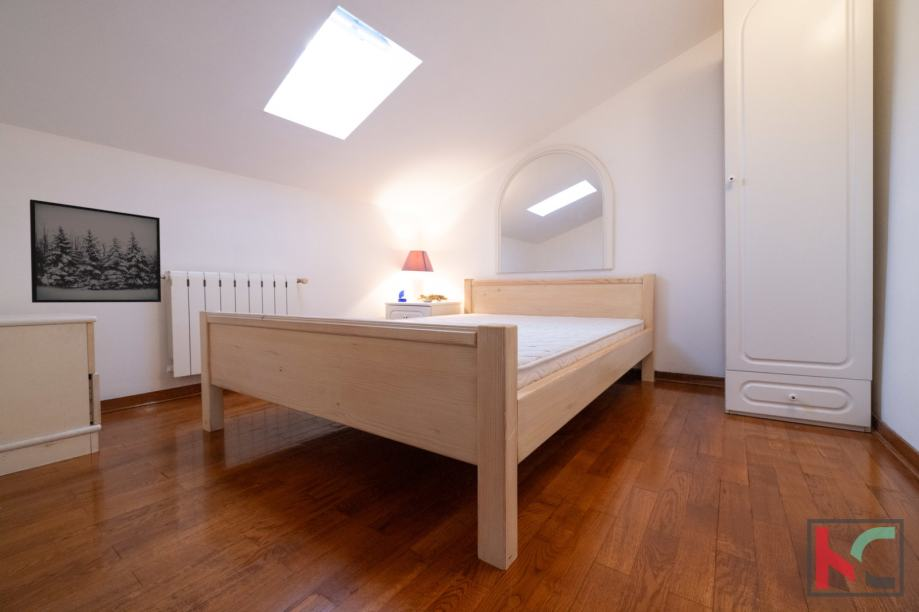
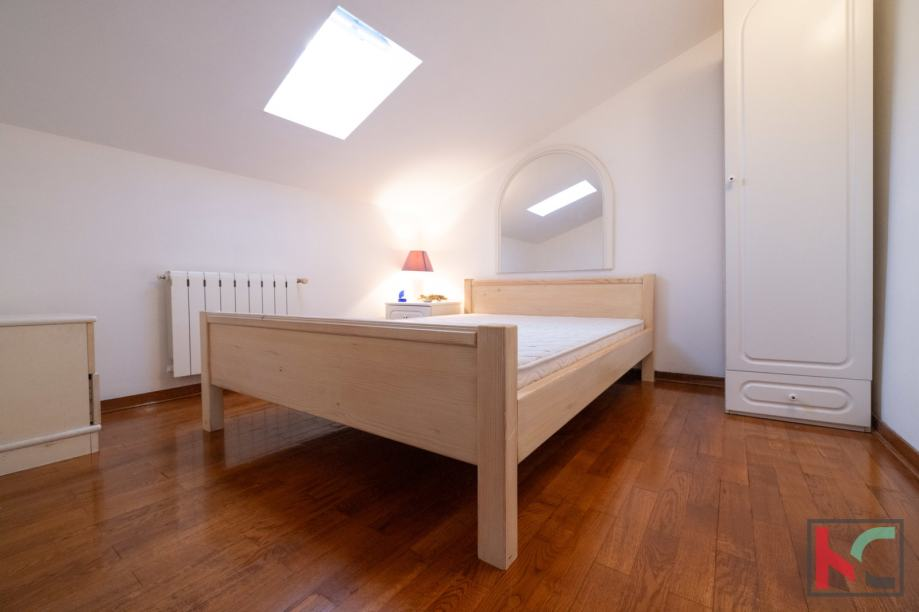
- wall art [29,198,162,304]
